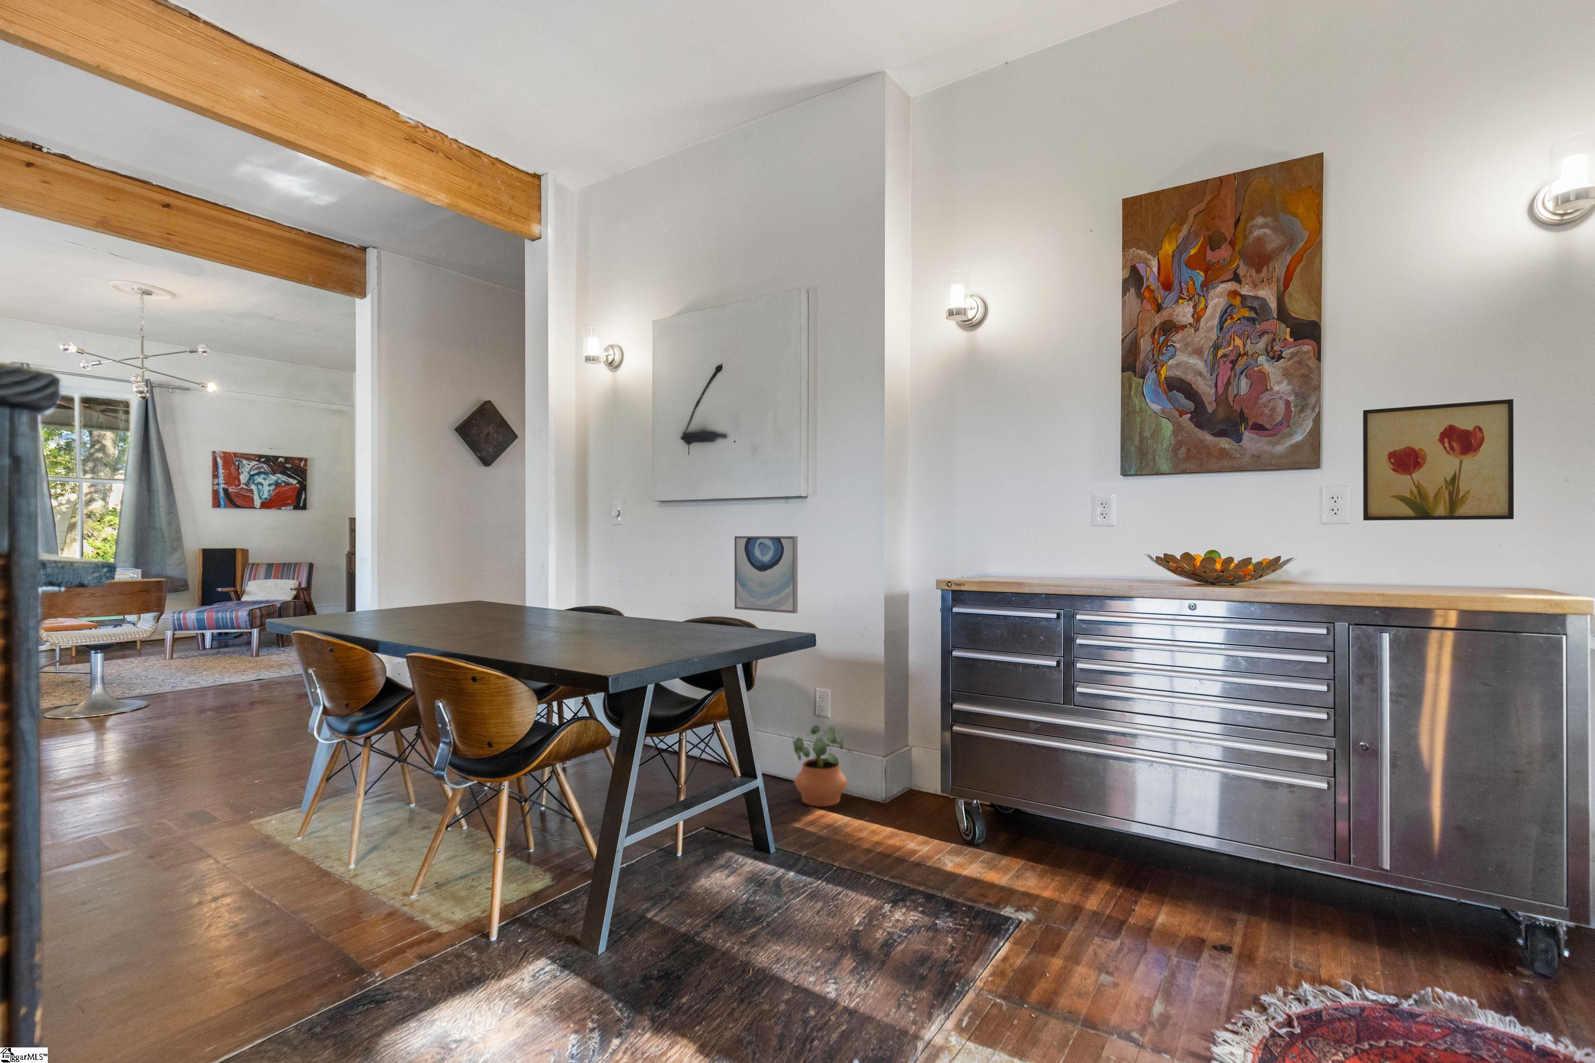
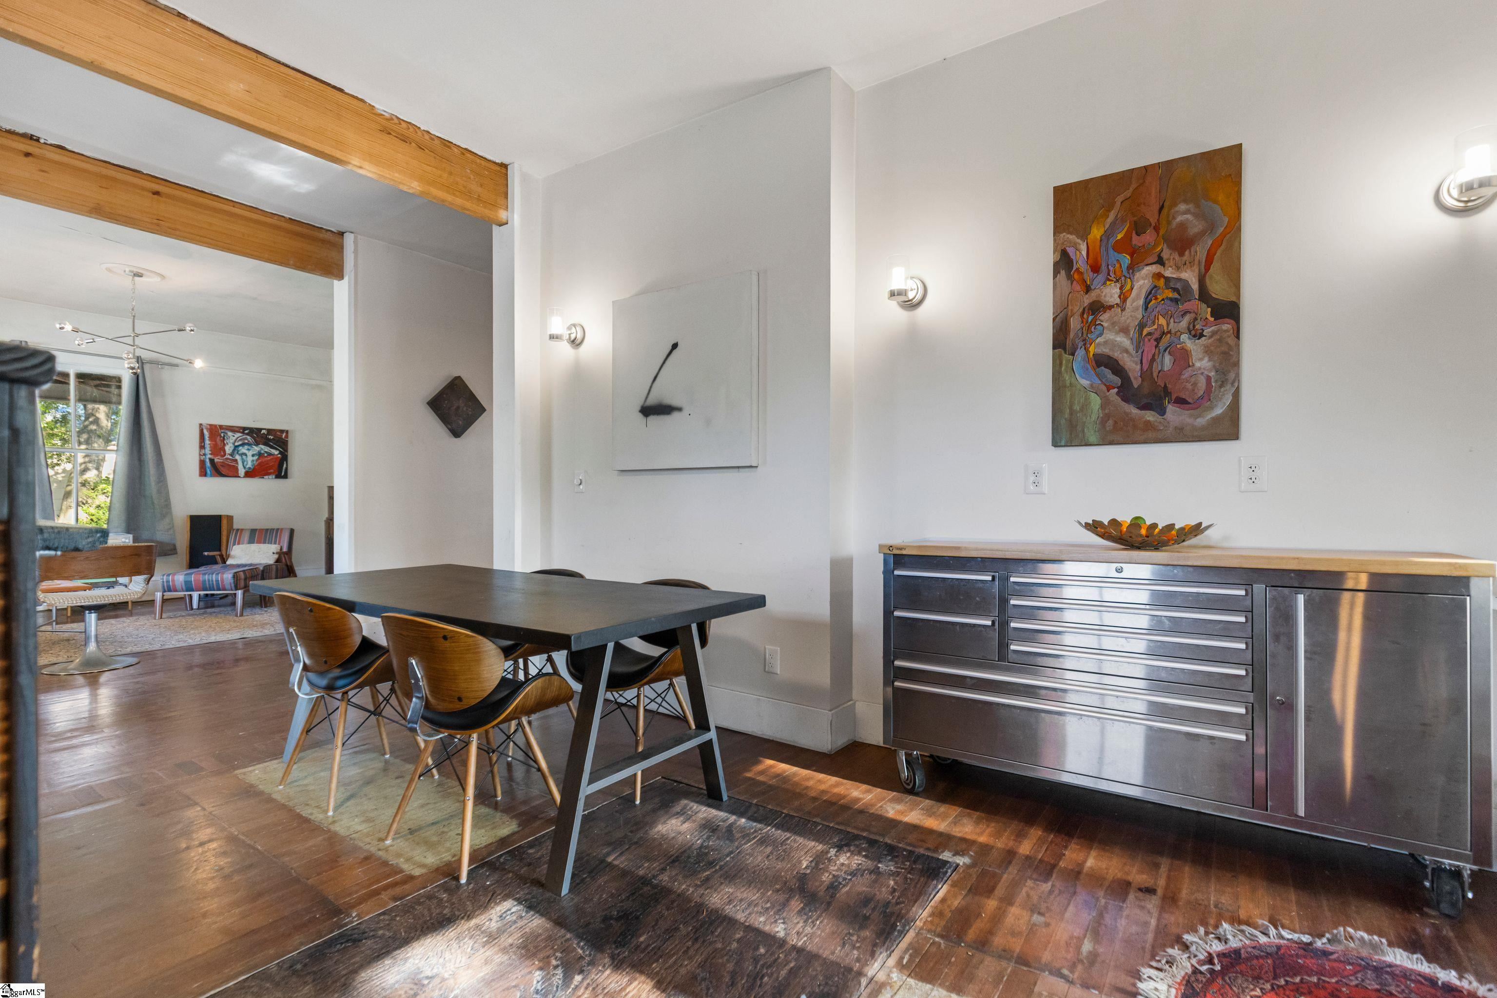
- wall art [1362,399,1514,521]
- potted plant [792,725,853,807]
- wall art [733,535,799,615]
